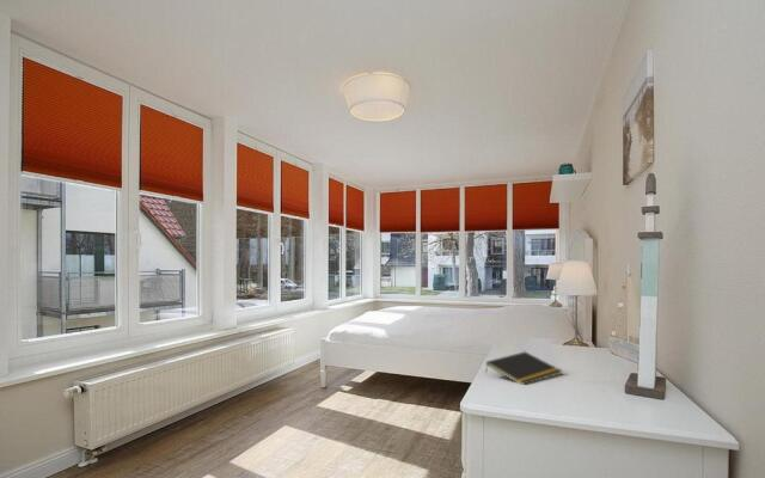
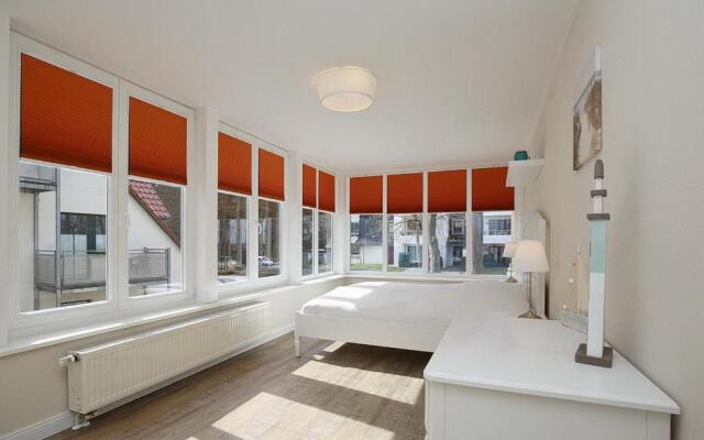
- notepad [484,350,563,386]
